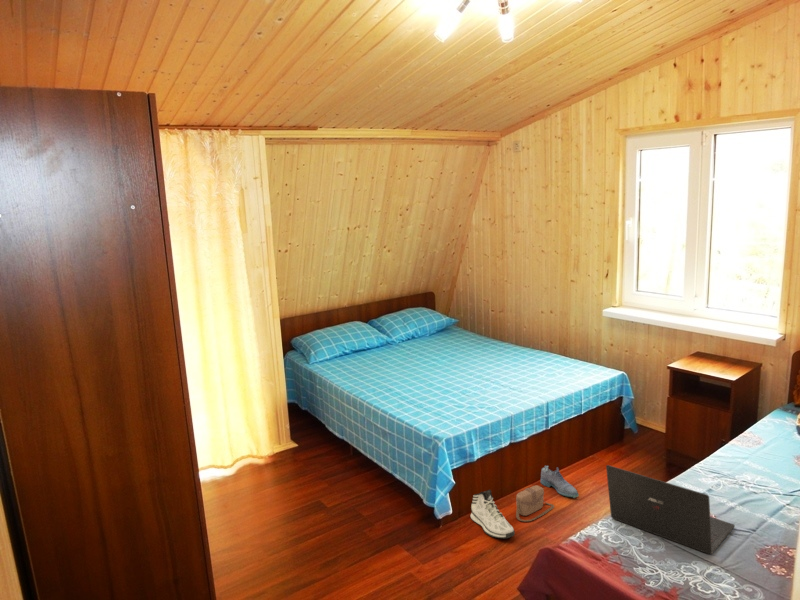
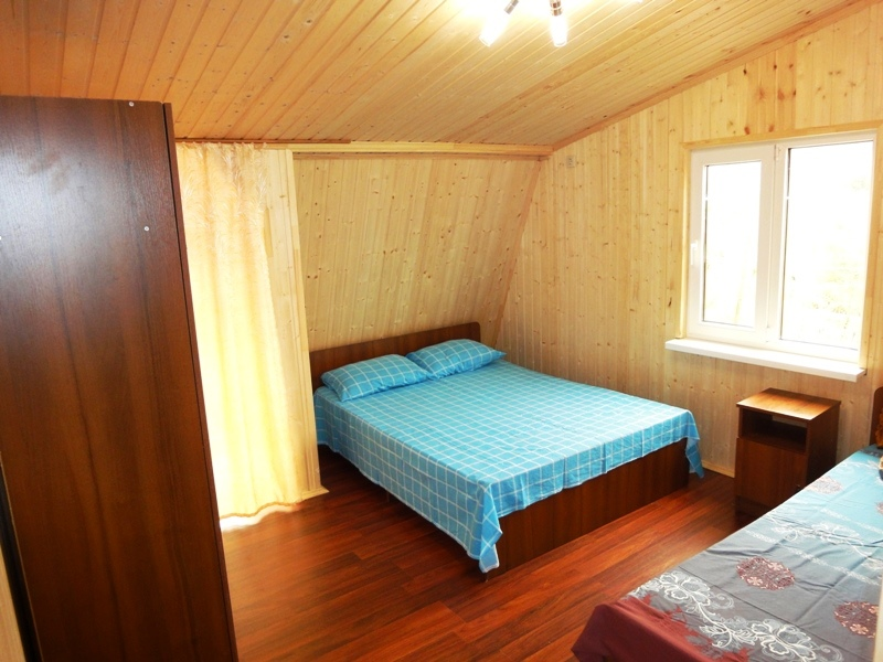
- sneaker [470,489,516,540]
- shoe [540,465,580,499]
- laptop [605,464,736,555]
- saddlebag [515,484,555,522]
